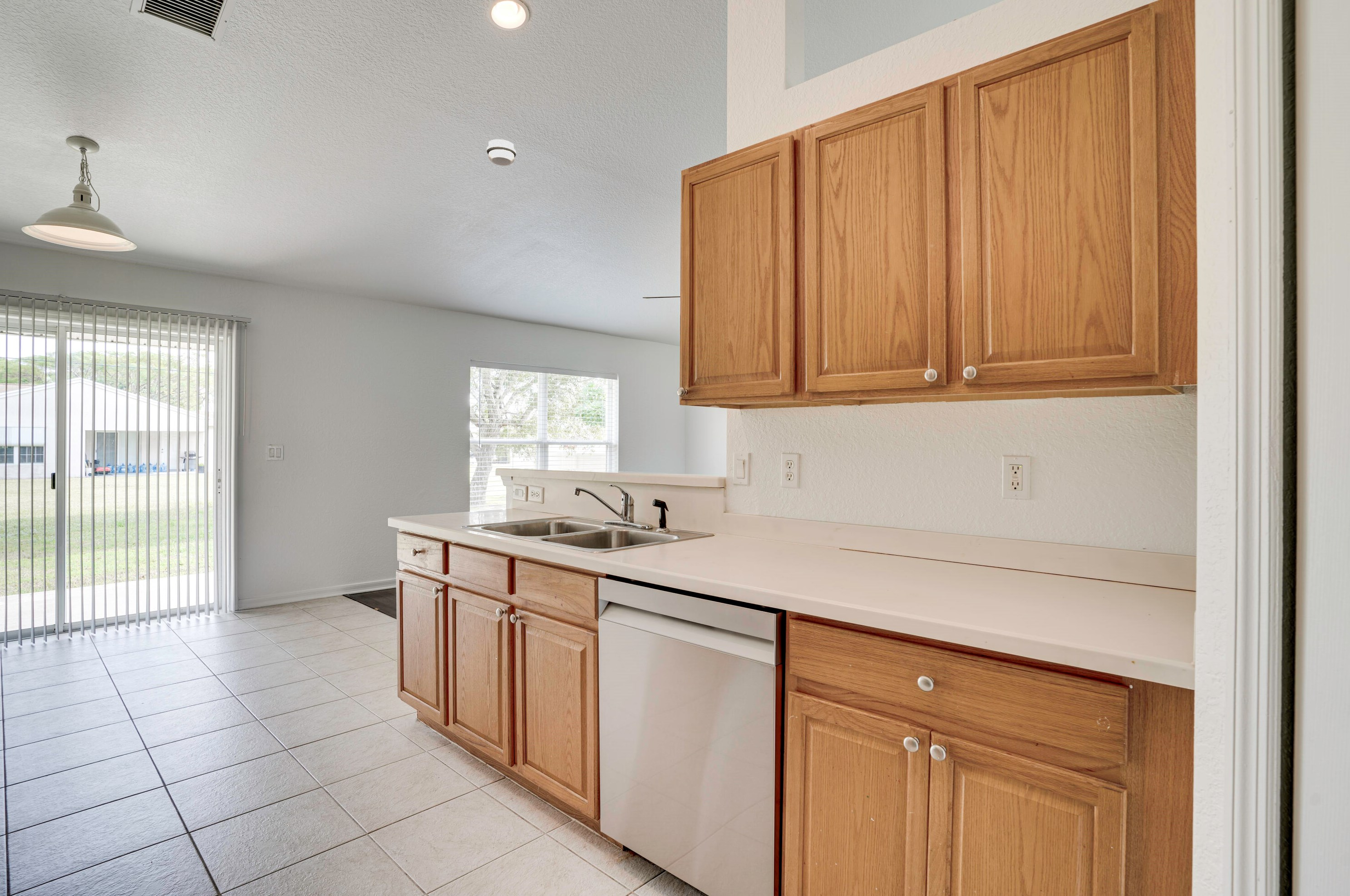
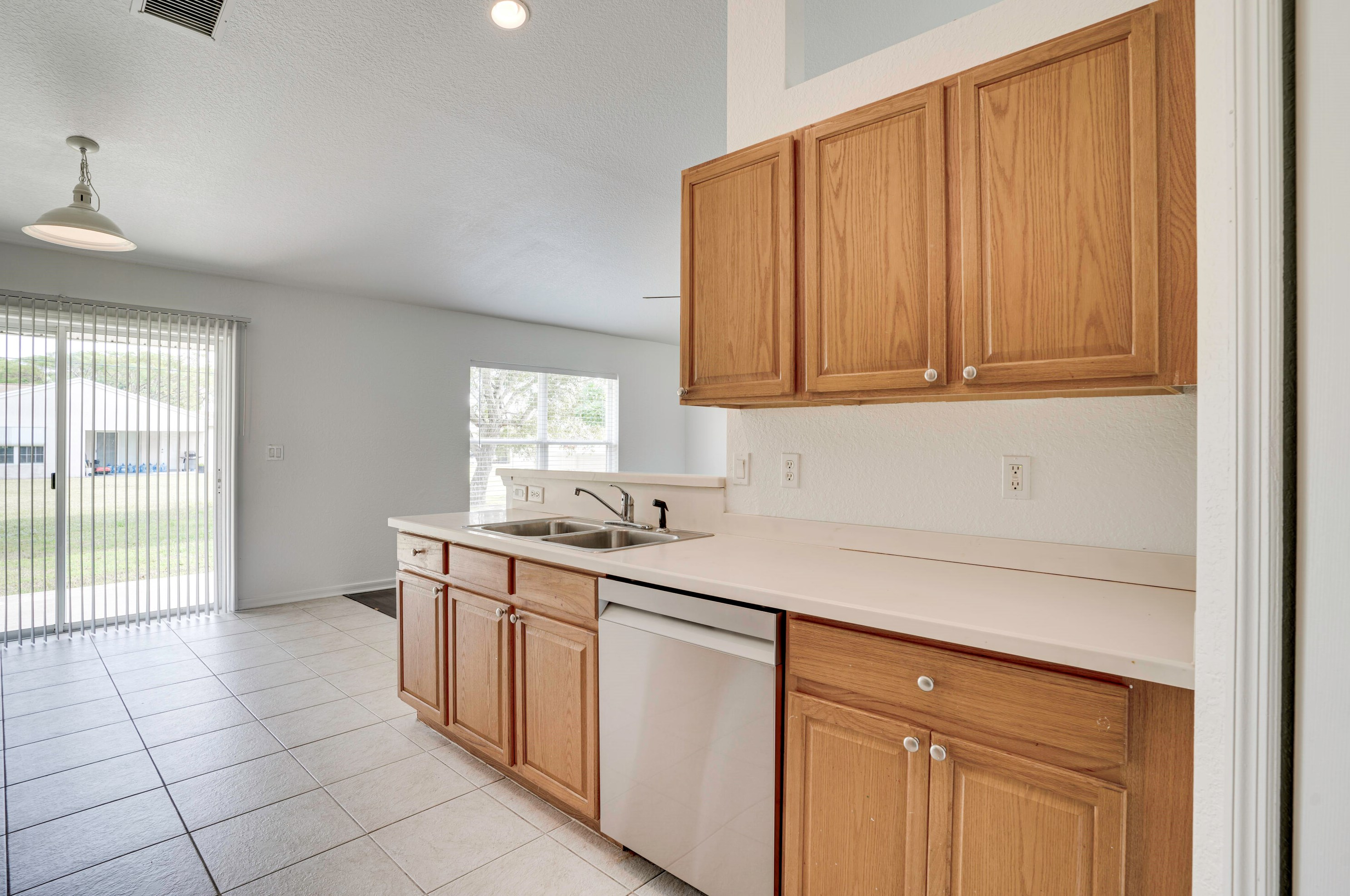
- smoke detector [486,139,517,166]
